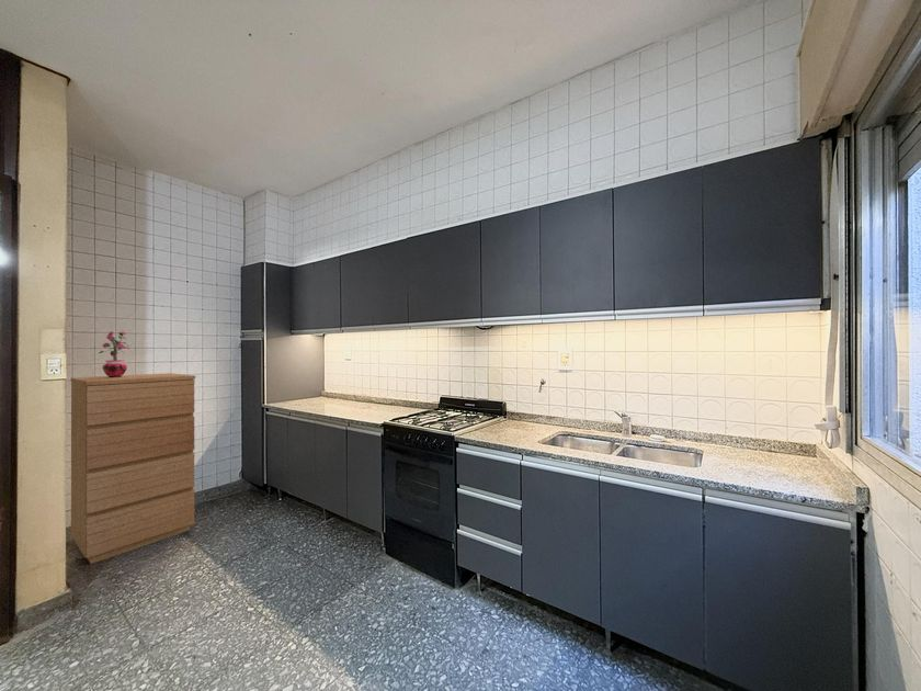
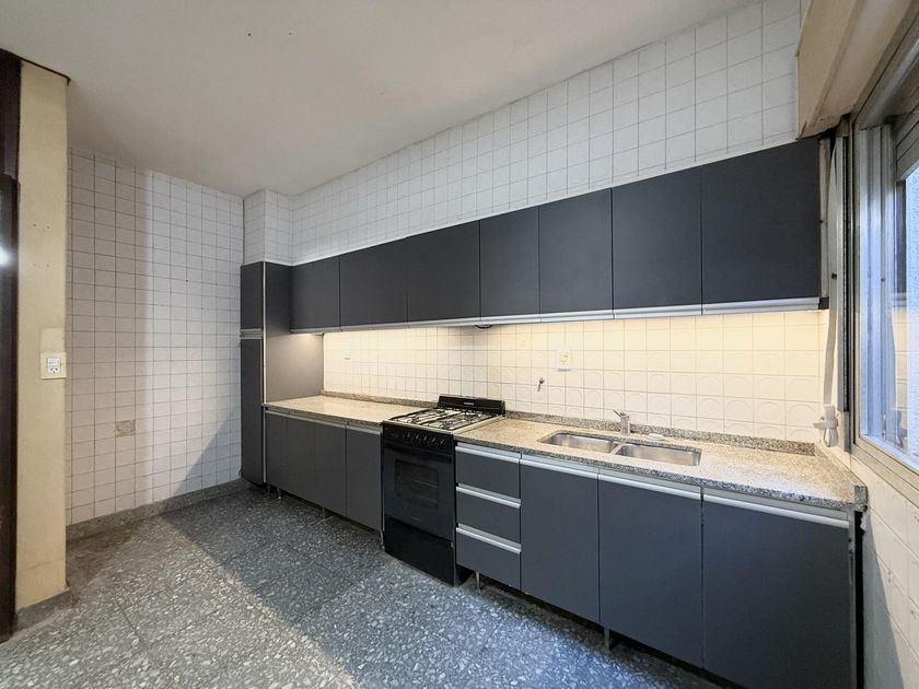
- dresser [69,372,196,565]
- potted plant [98,330,132,377]
